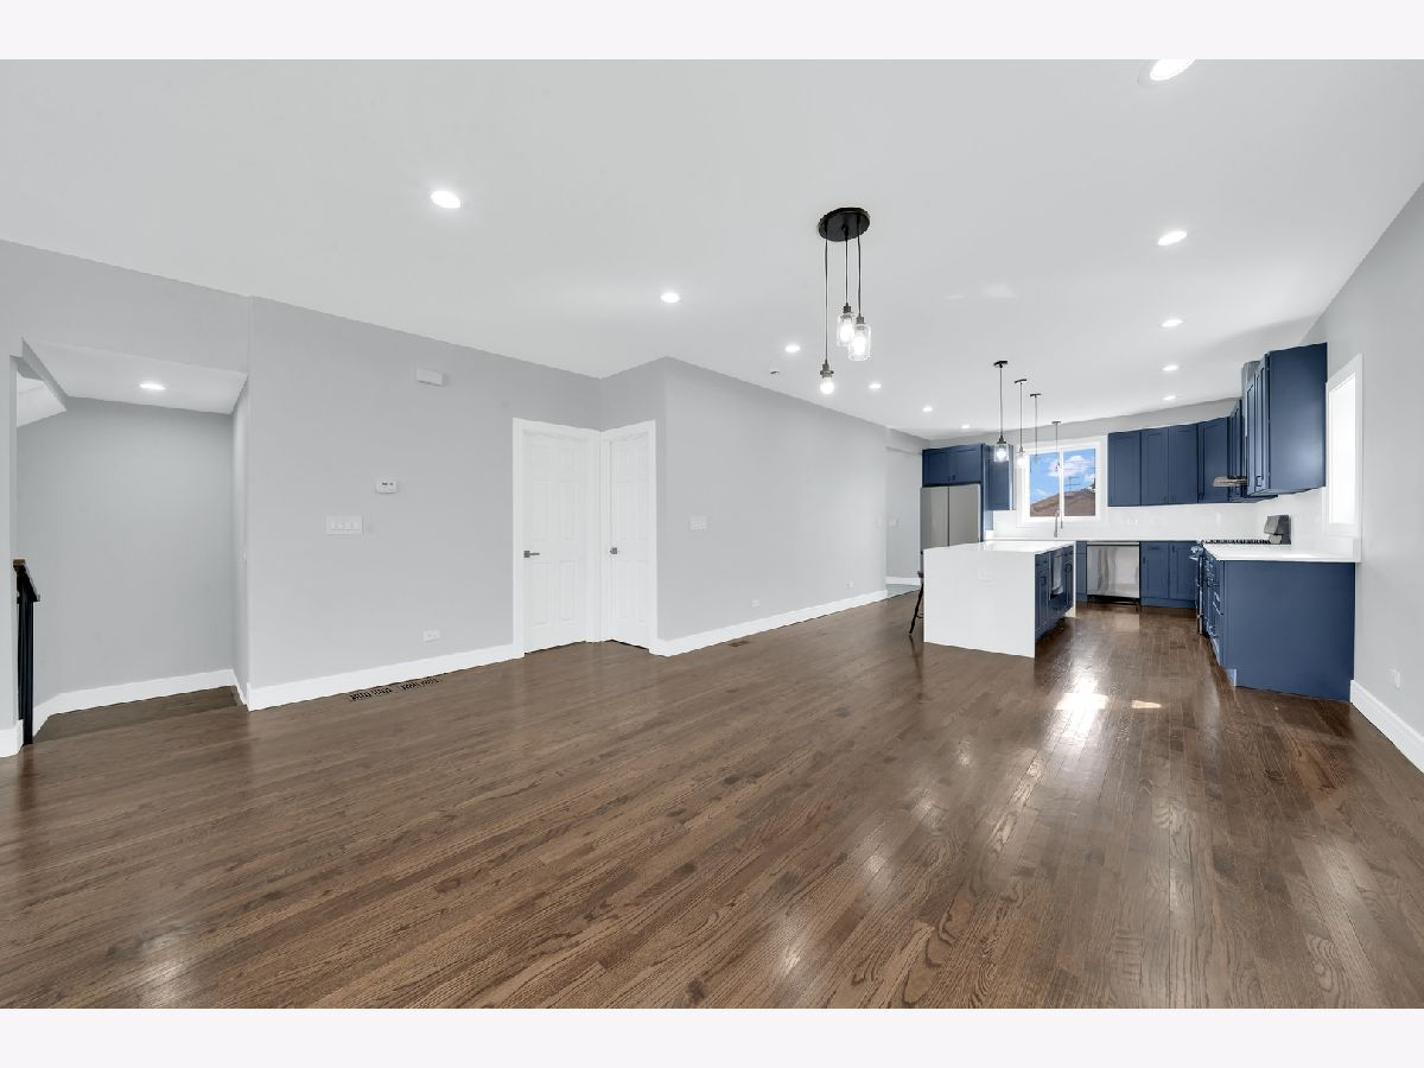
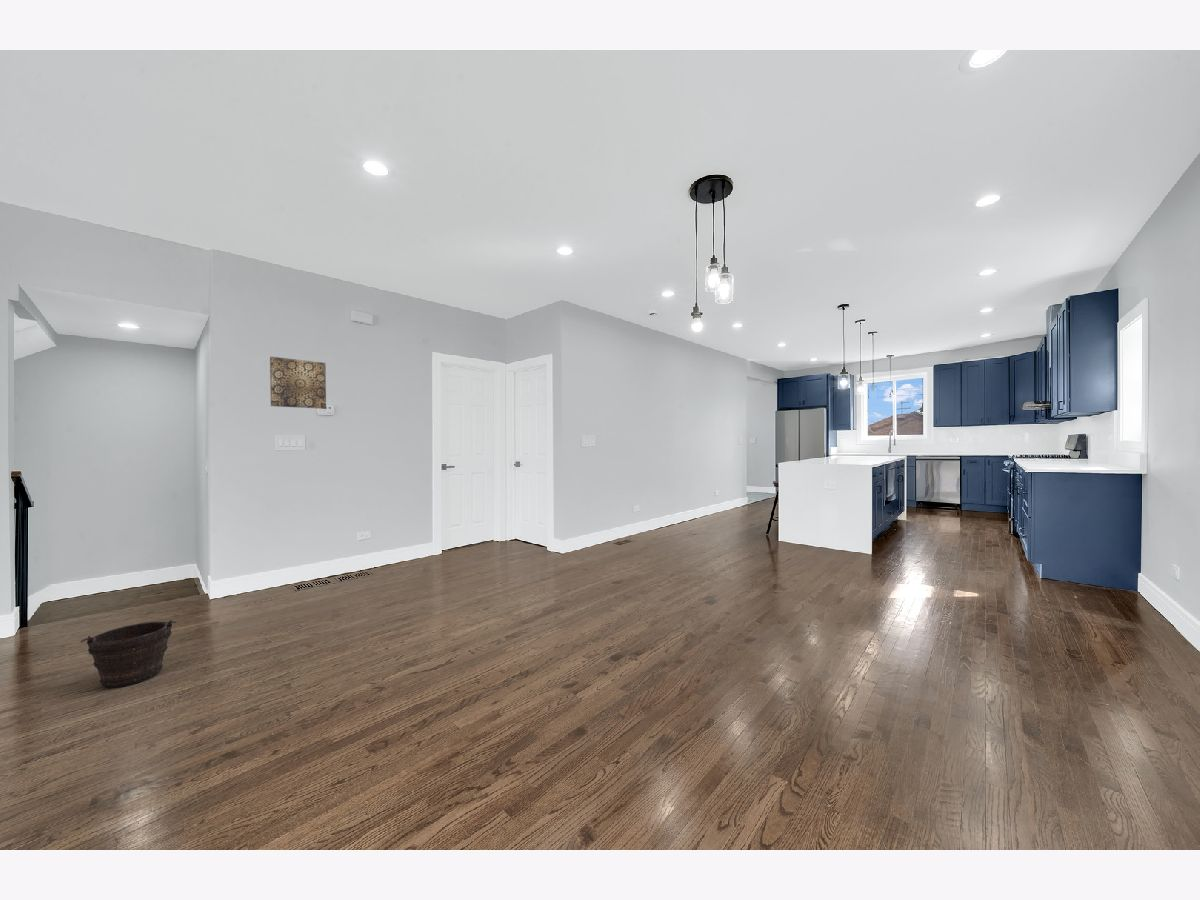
+ bucket [79,619,178,689]
+ wall art [269,356,327,410]
